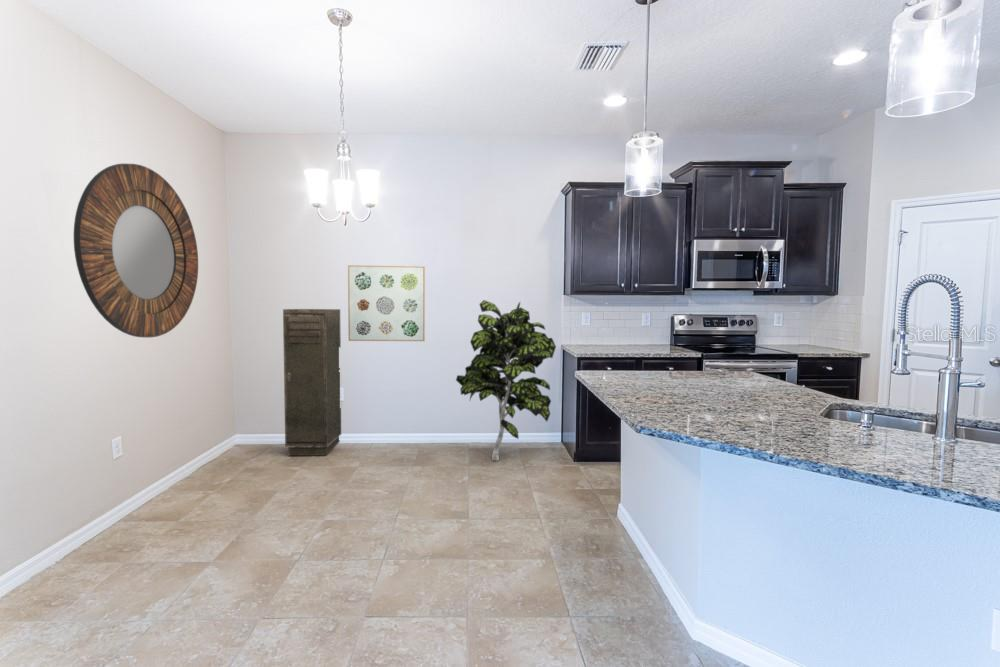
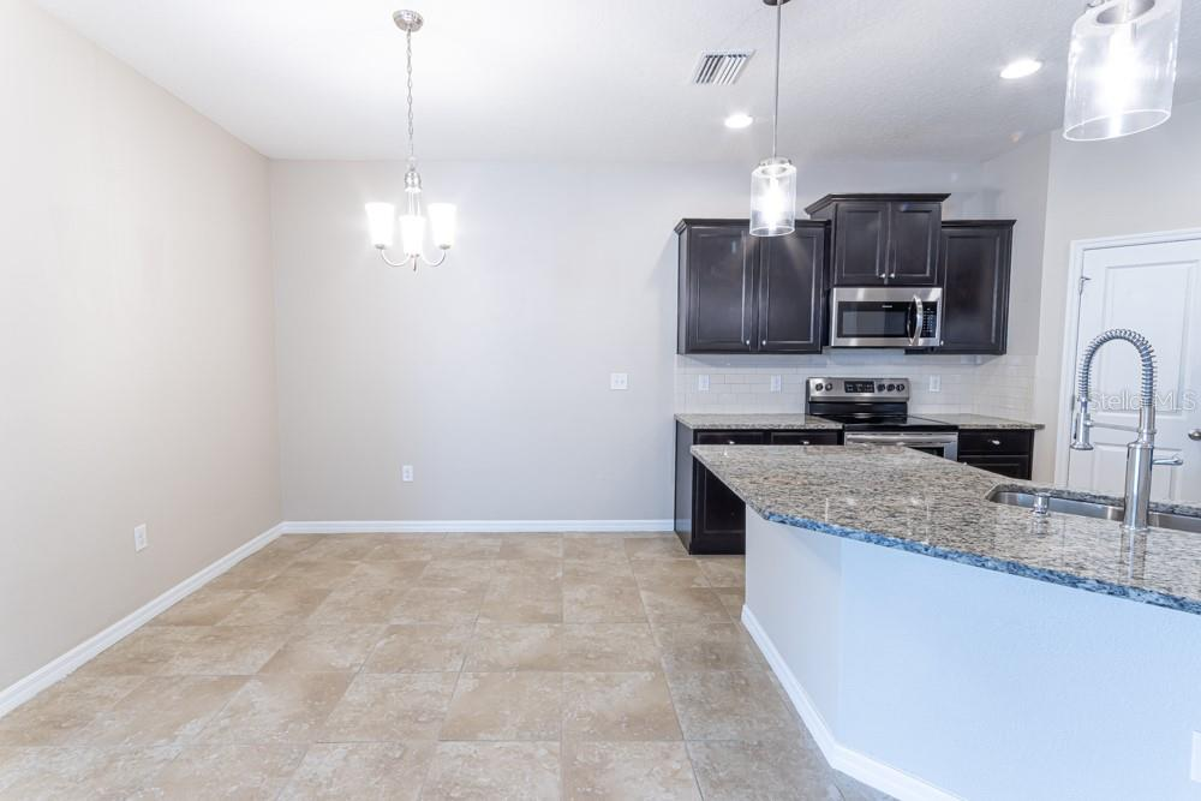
- wall art [347,264,426,342]
- storage cabinet [282,308,342,457]
- indoor plant [455,299,557,462]
- home mirror [73,163,199,339]
